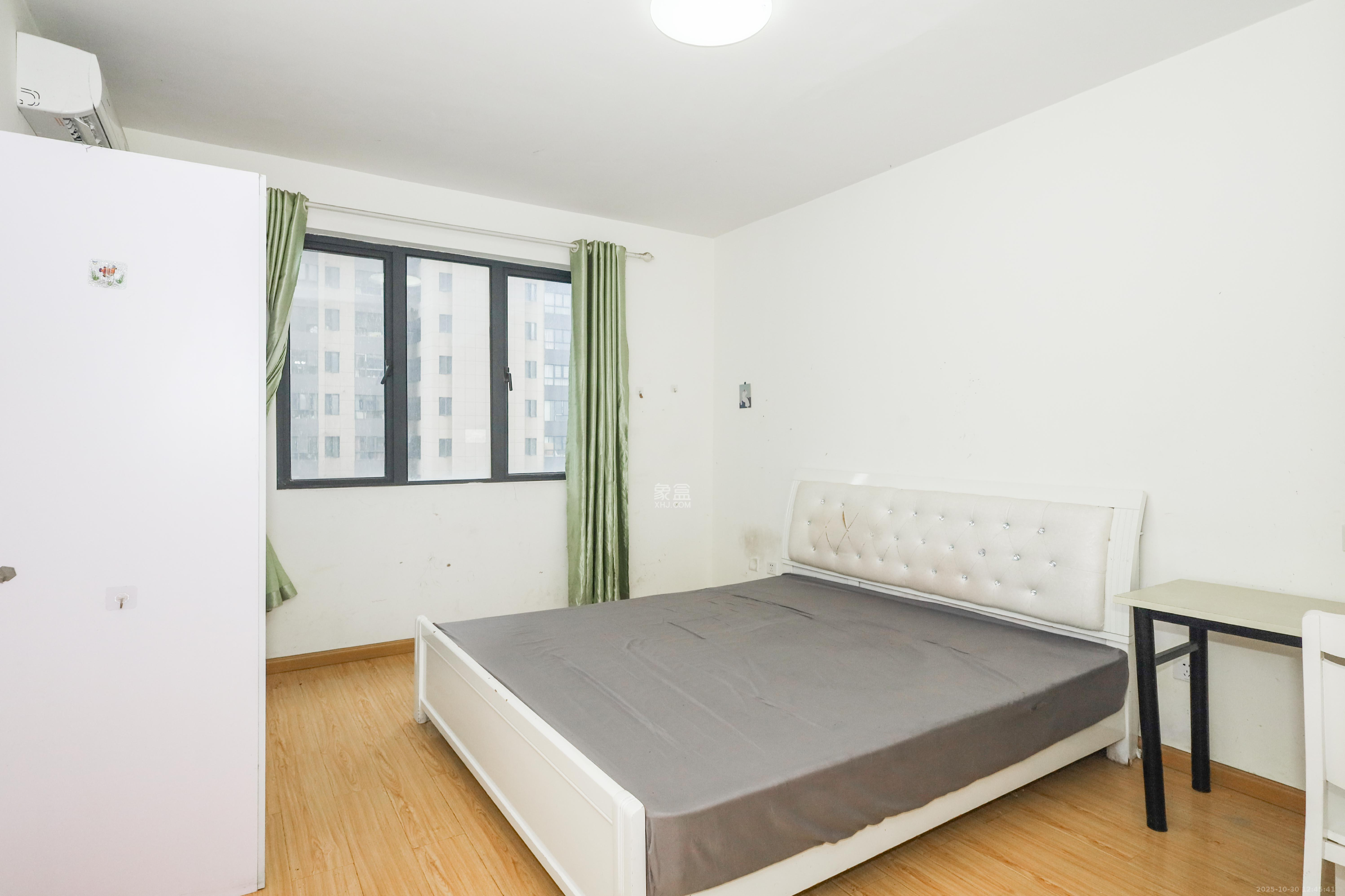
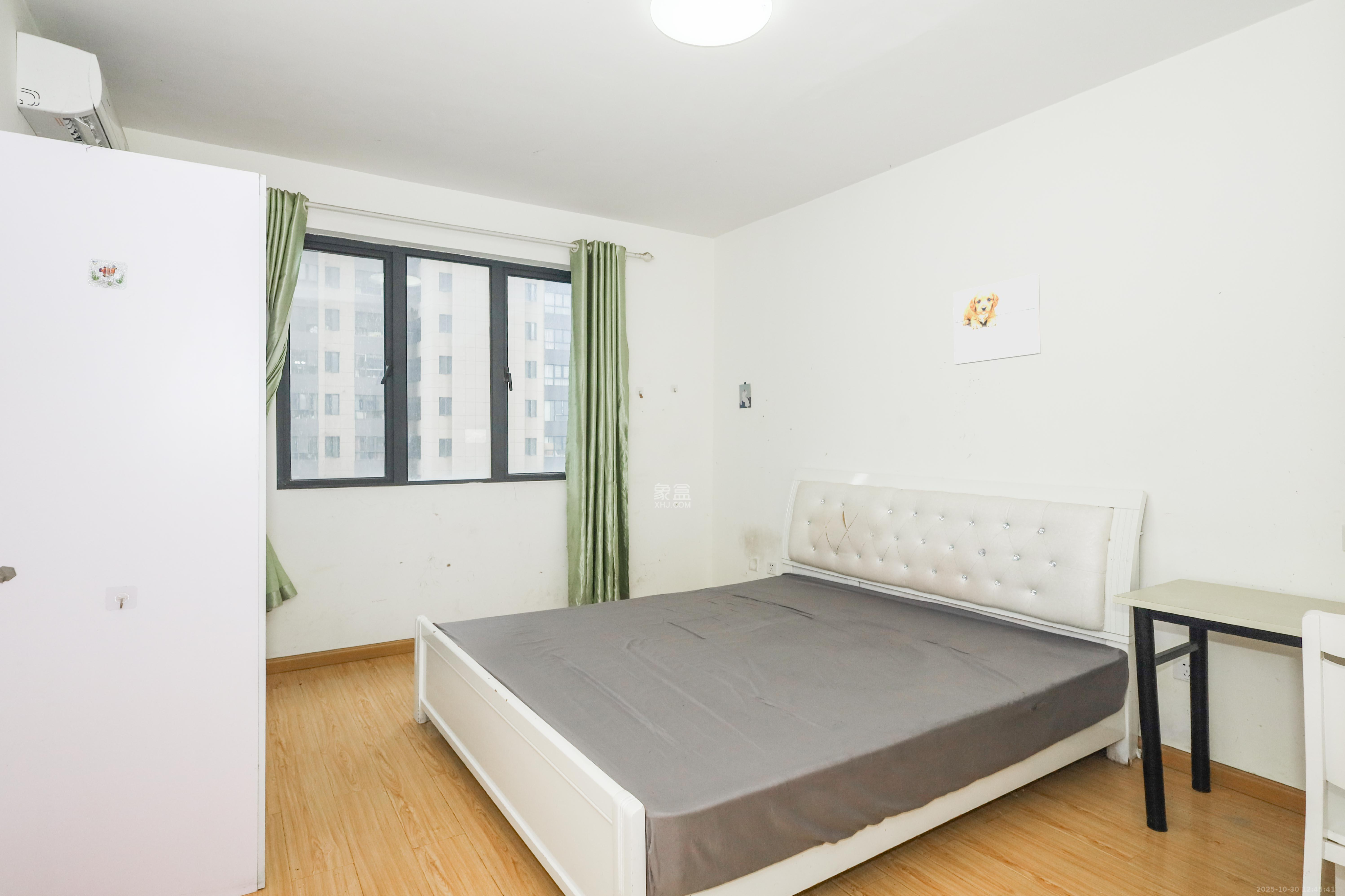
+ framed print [953,273,1041,365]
